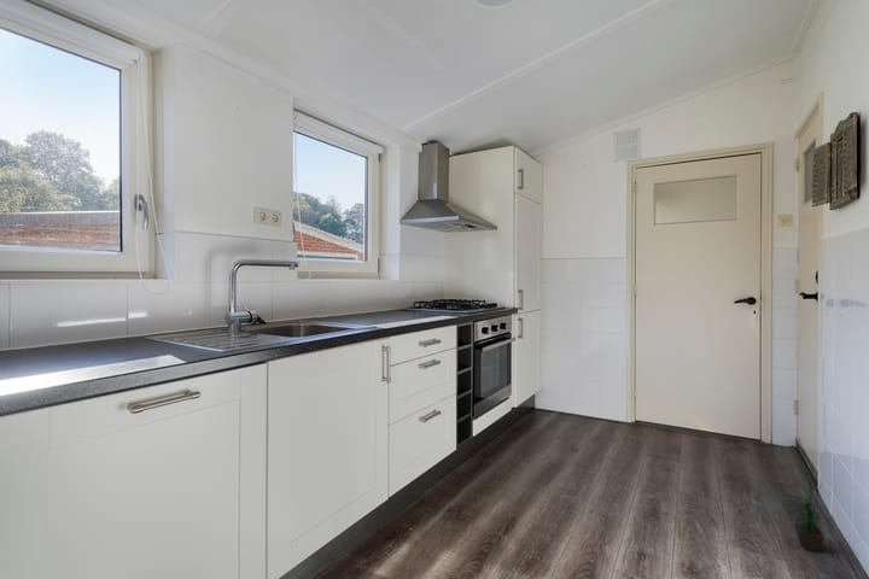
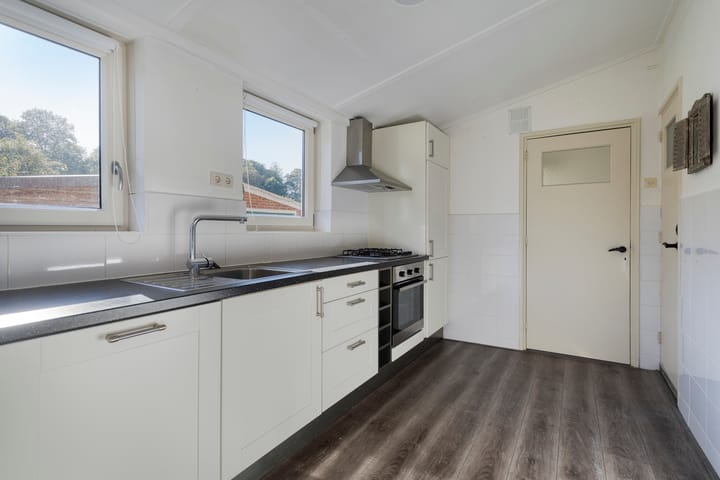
- potted plant [781,469,836,552]
